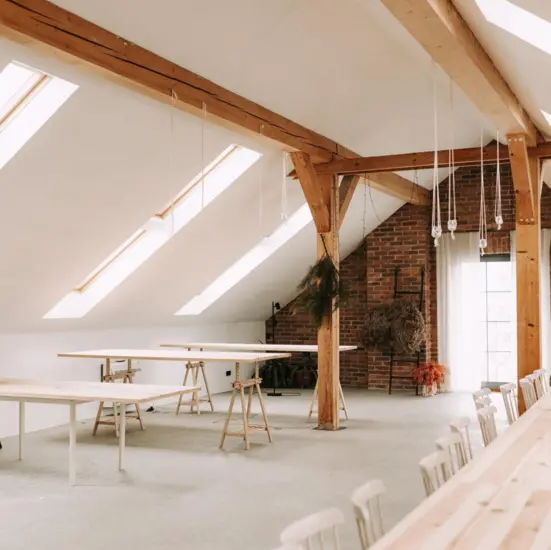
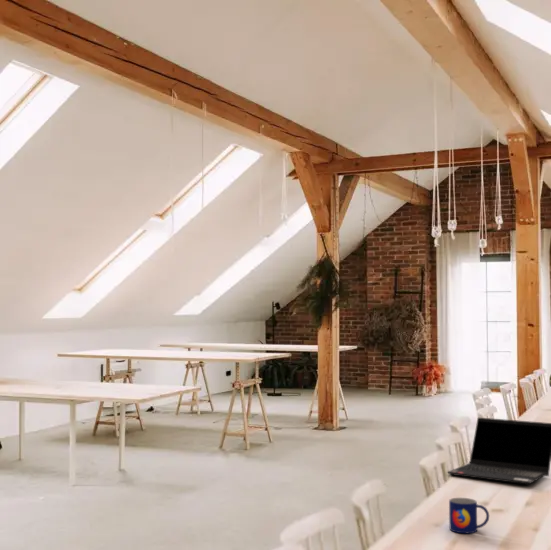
+ laptop computer [446,417,551,486]
+ mug [448,497,490,534]
